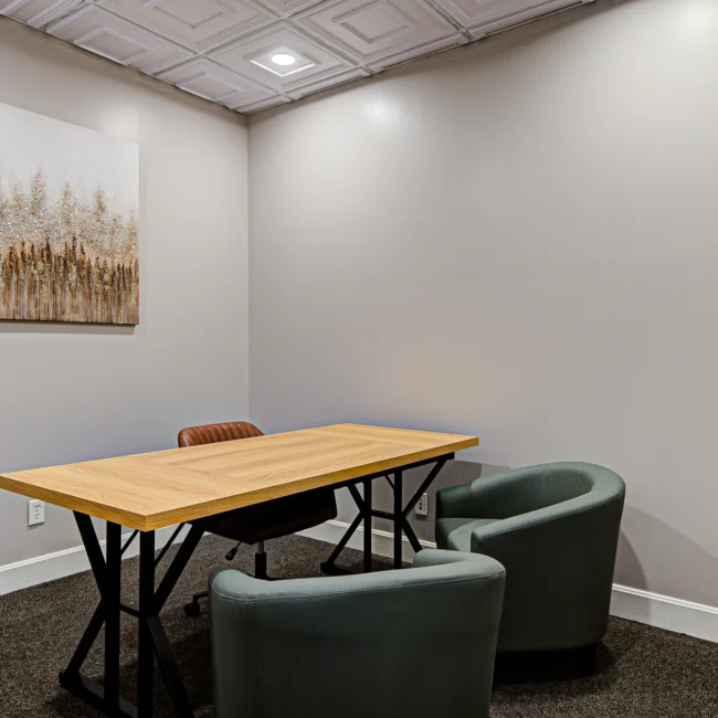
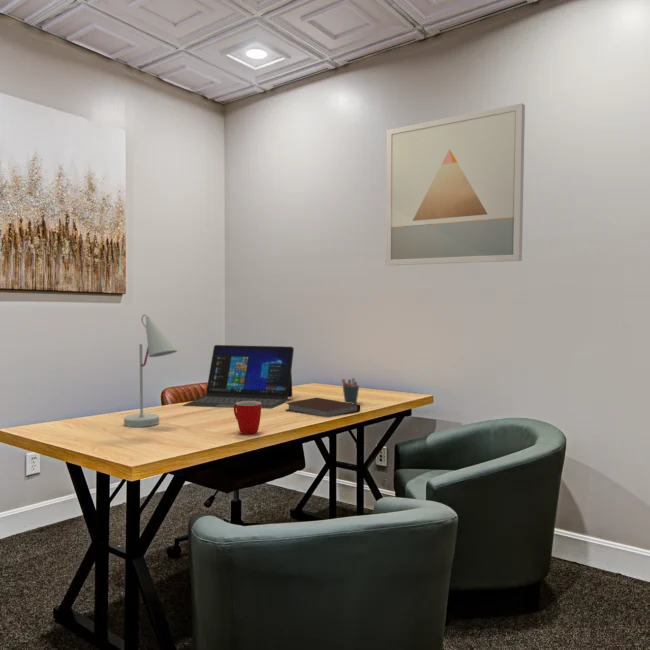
+ notebook [285,397,361,418]
+ laptop [181,344,295,410]
+ pen holder [341,377,360,404]
+ mug [233,401,262,435]
+ desk lamp [123,313,178,428]
+ wall art [385,102,526,266]
